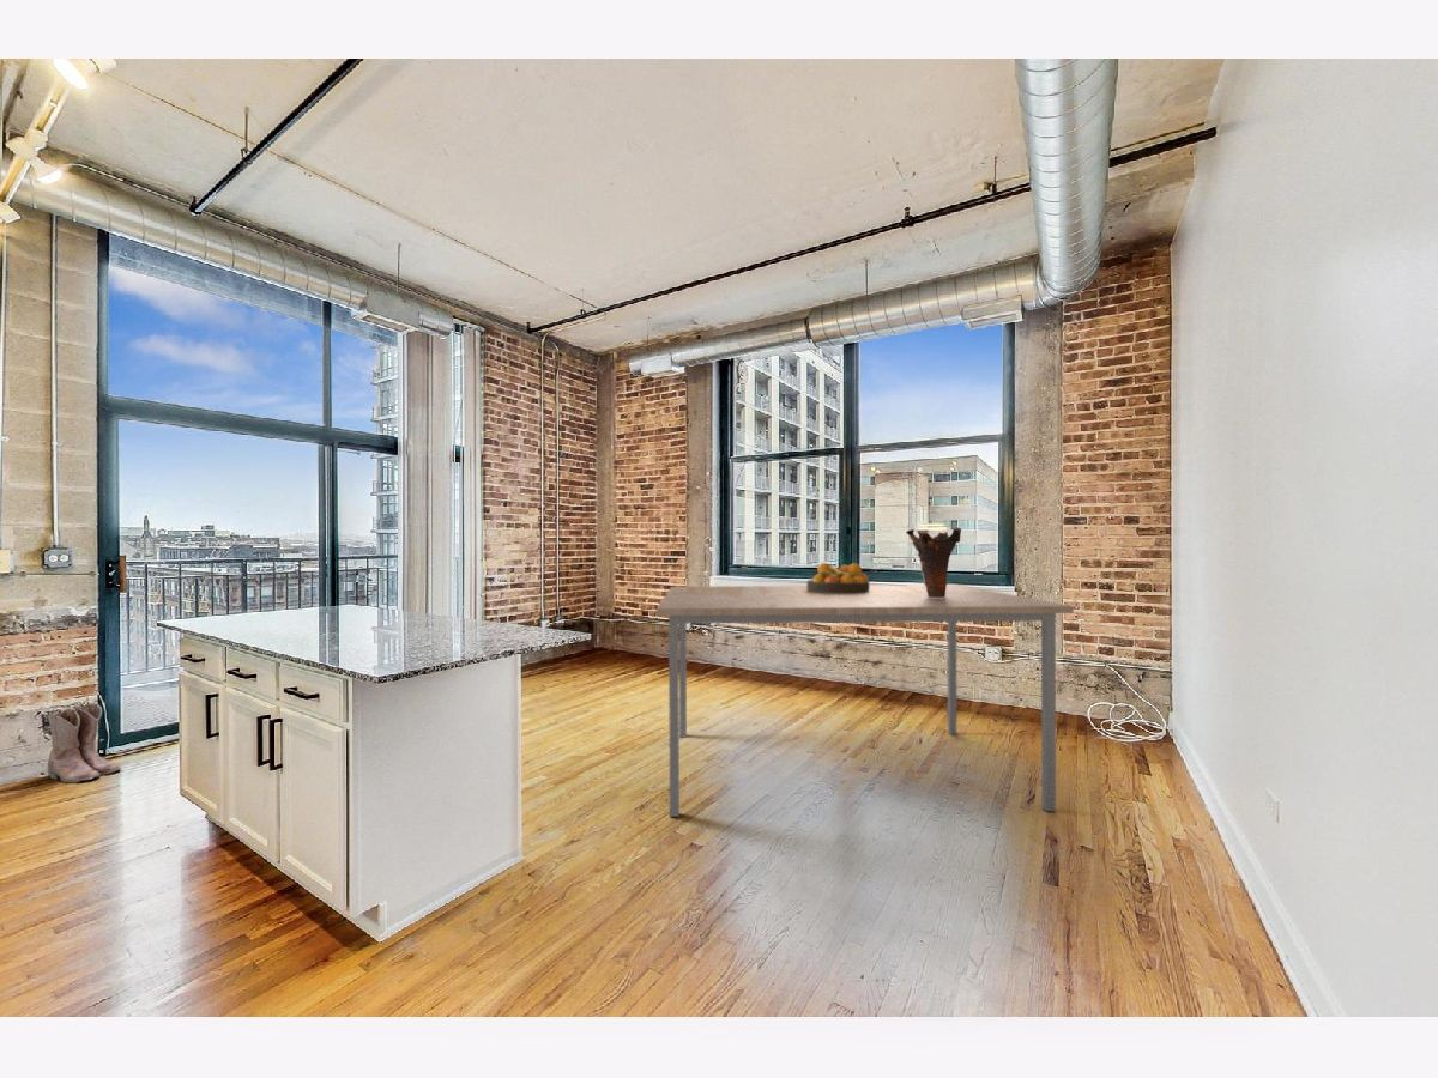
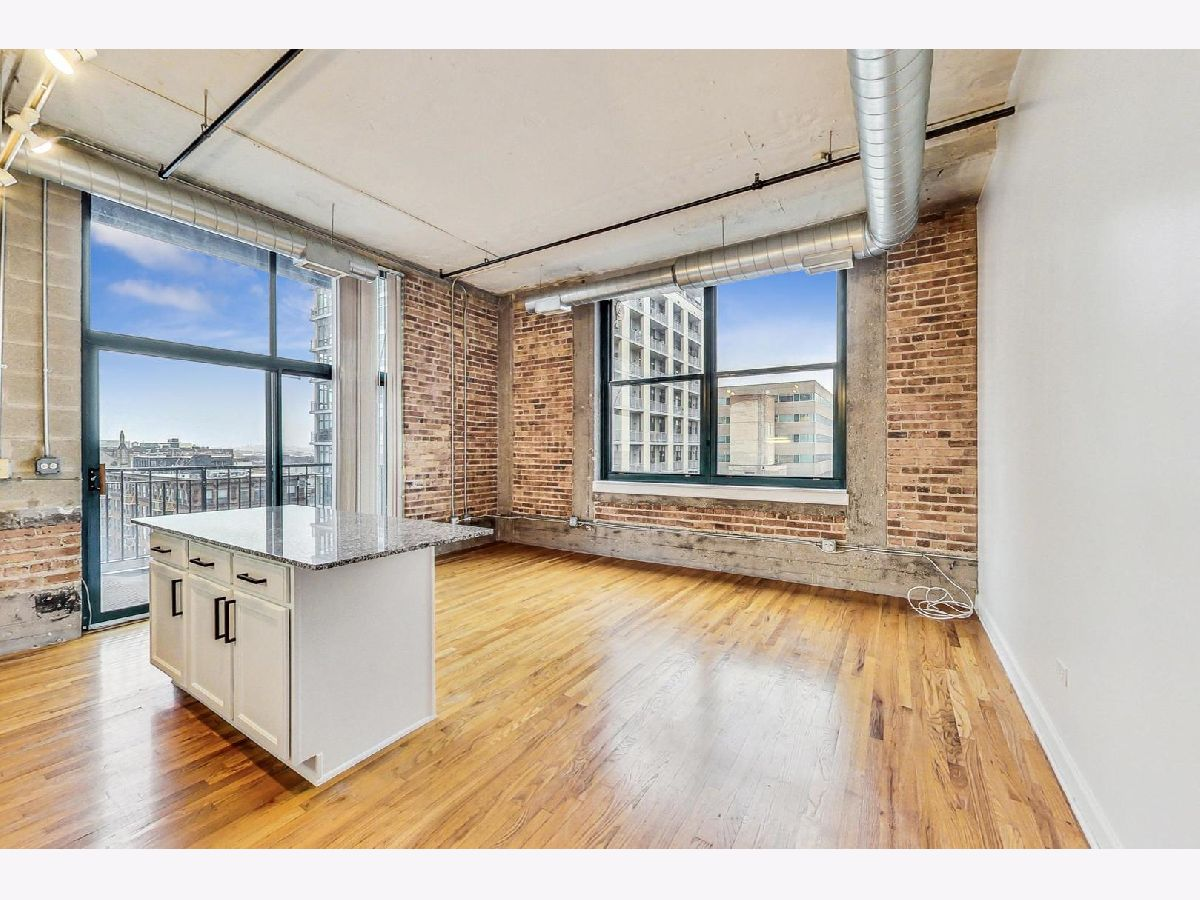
- dining table [655,583,1075,818]
- fruit bowl [805,562,871,593]
- boots [47,702,122,783]
- vase [905,526,962,598]
